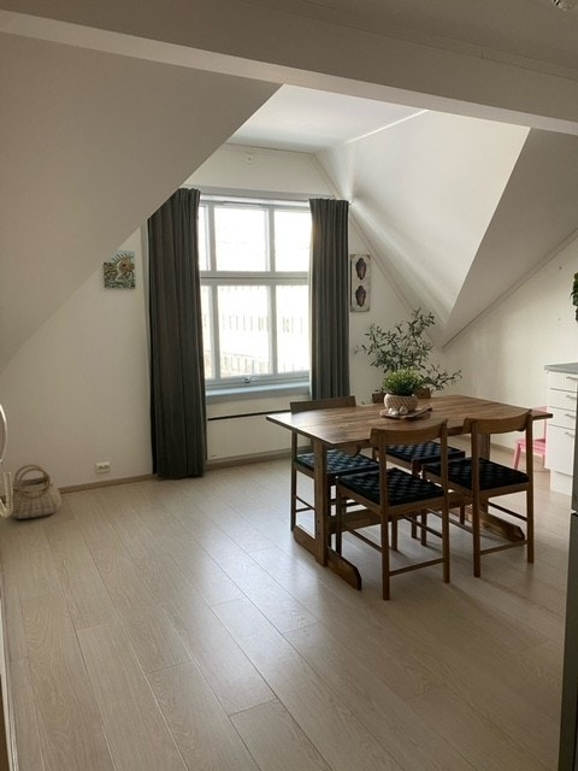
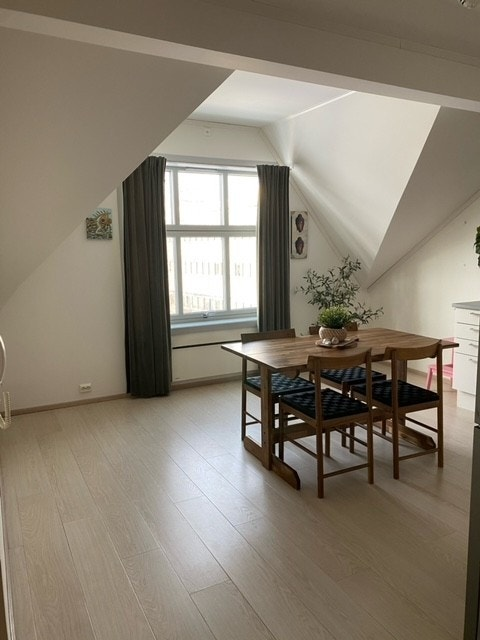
- basket [10,463,63,520]
